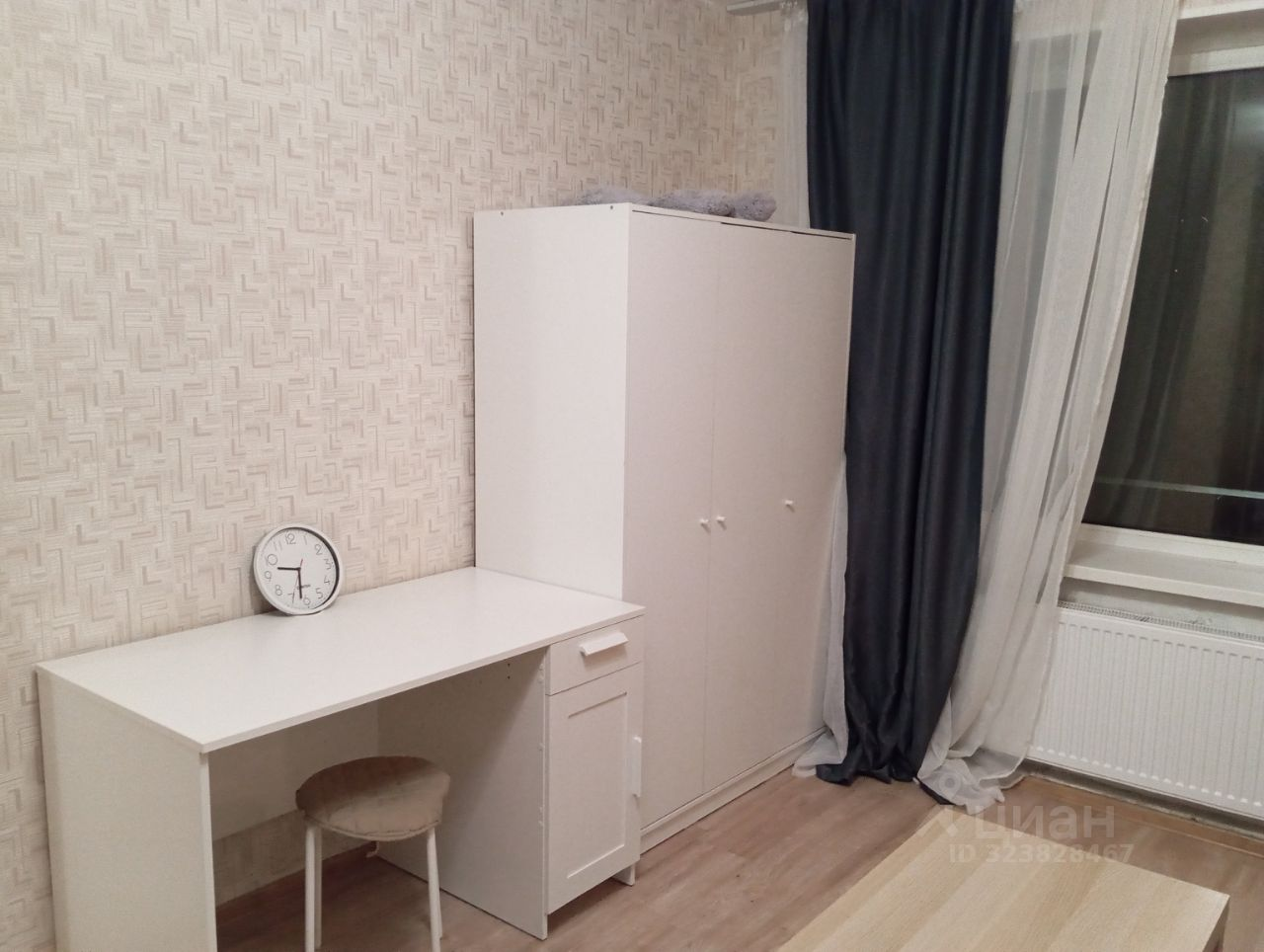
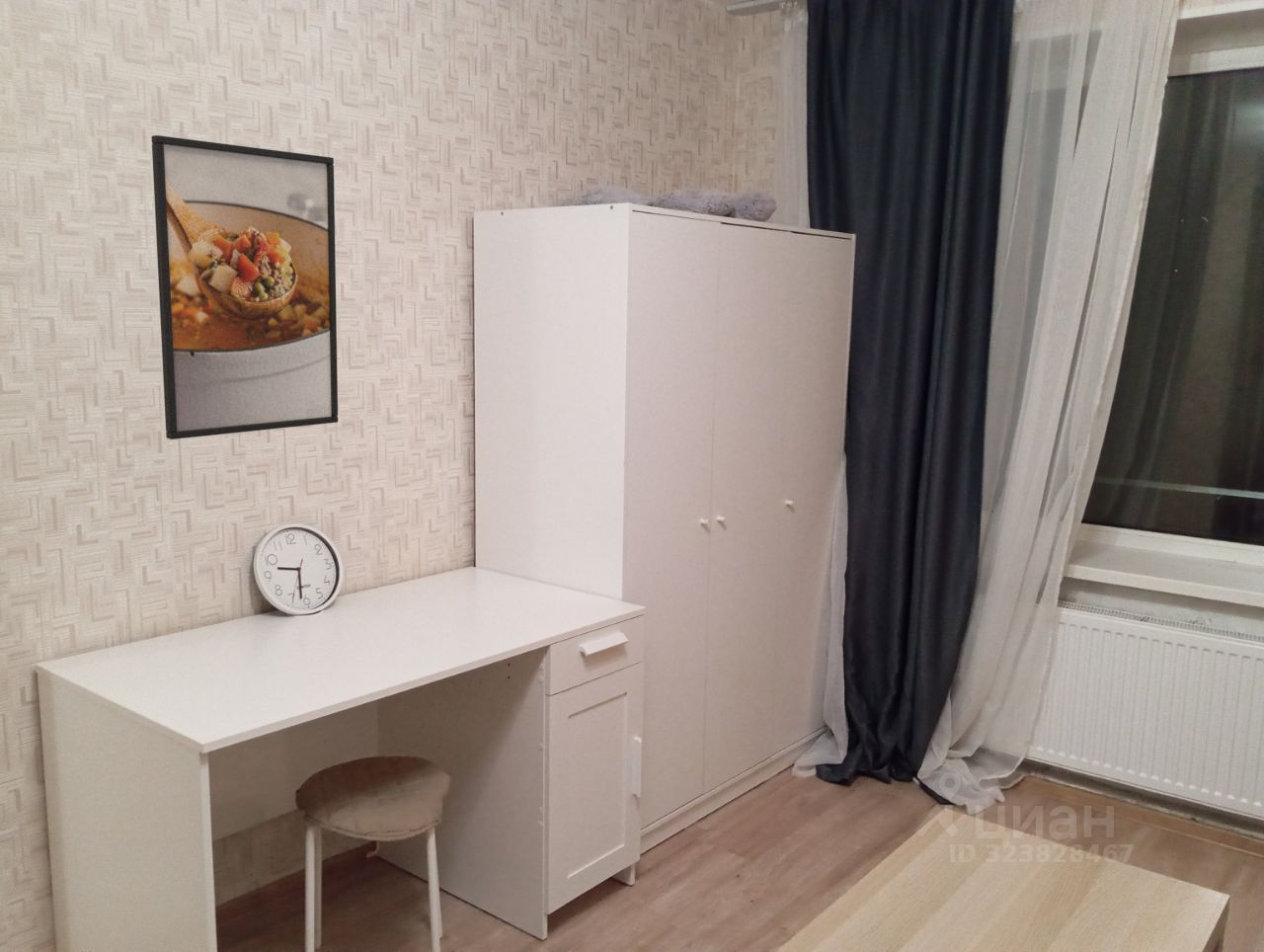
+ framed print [151,134,339,440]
